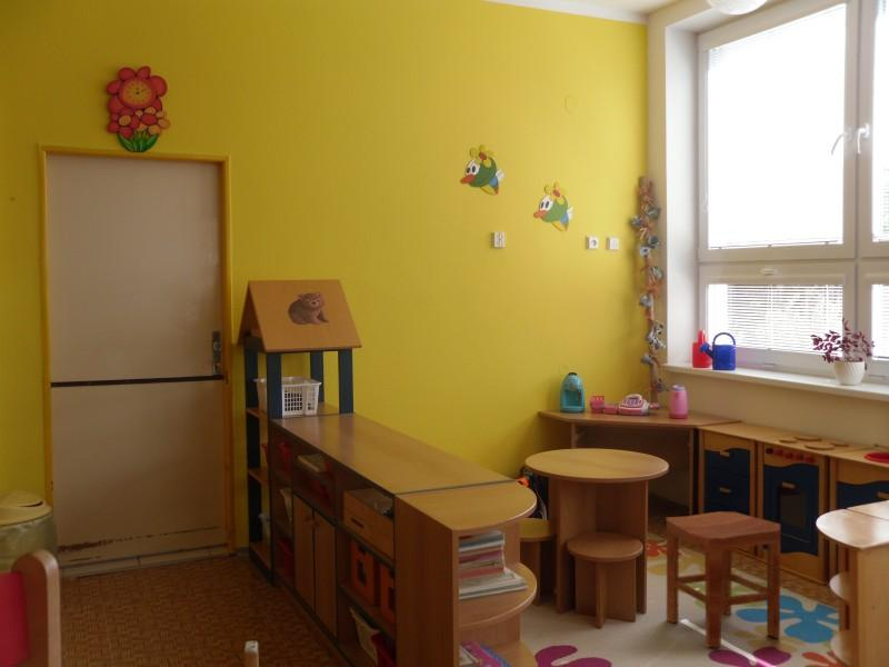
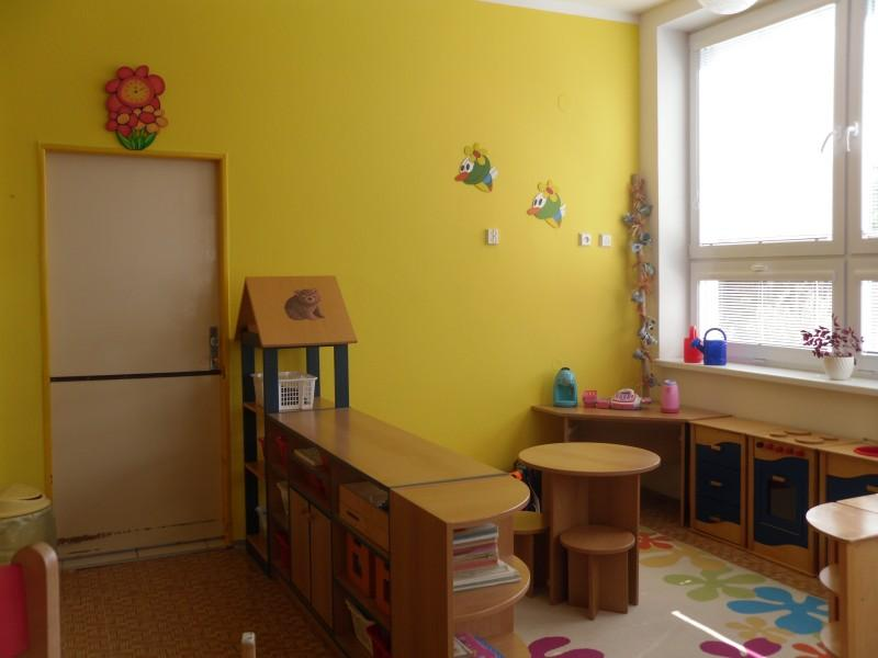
- stool [665,510,781,648]
